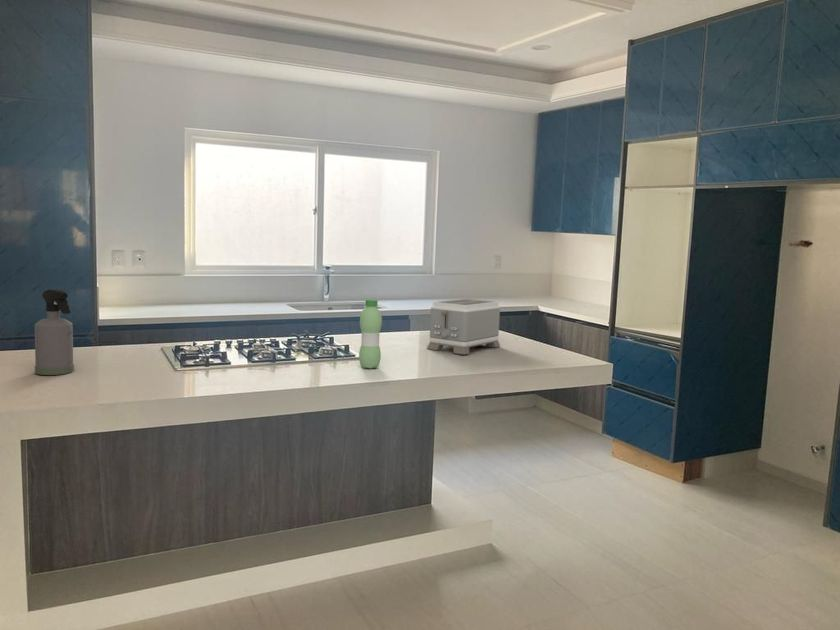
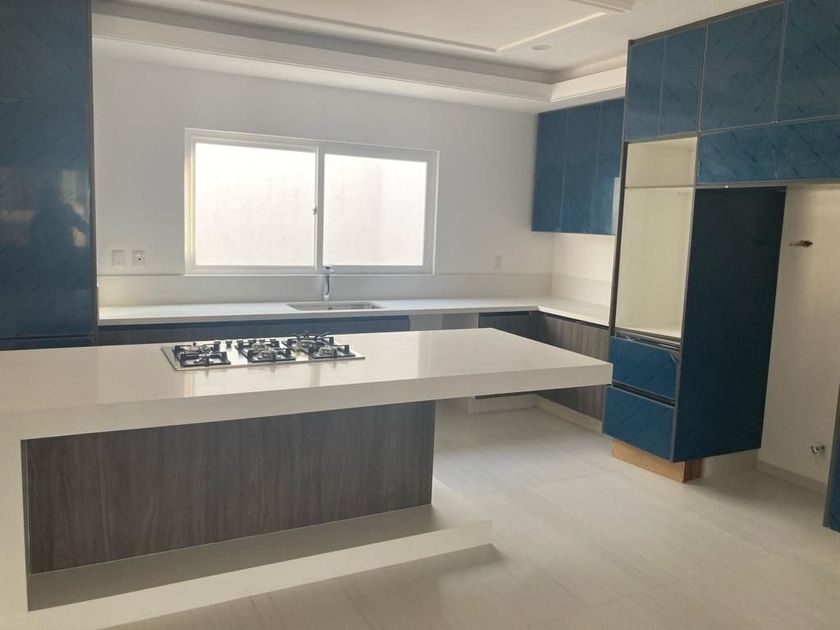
- spray bottle [34,288,75,376]
- water bottle [358,299,383,370]
- toaster [426,298,501,355]
